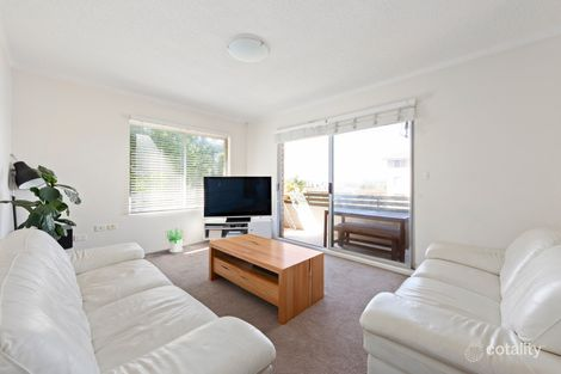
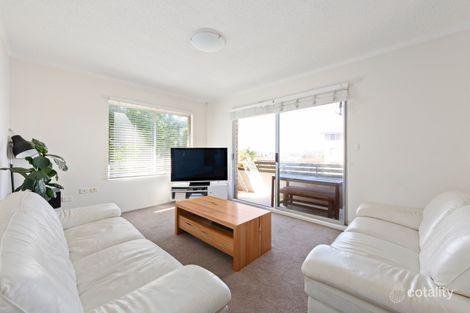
- potted plant [164,227,185,253]
